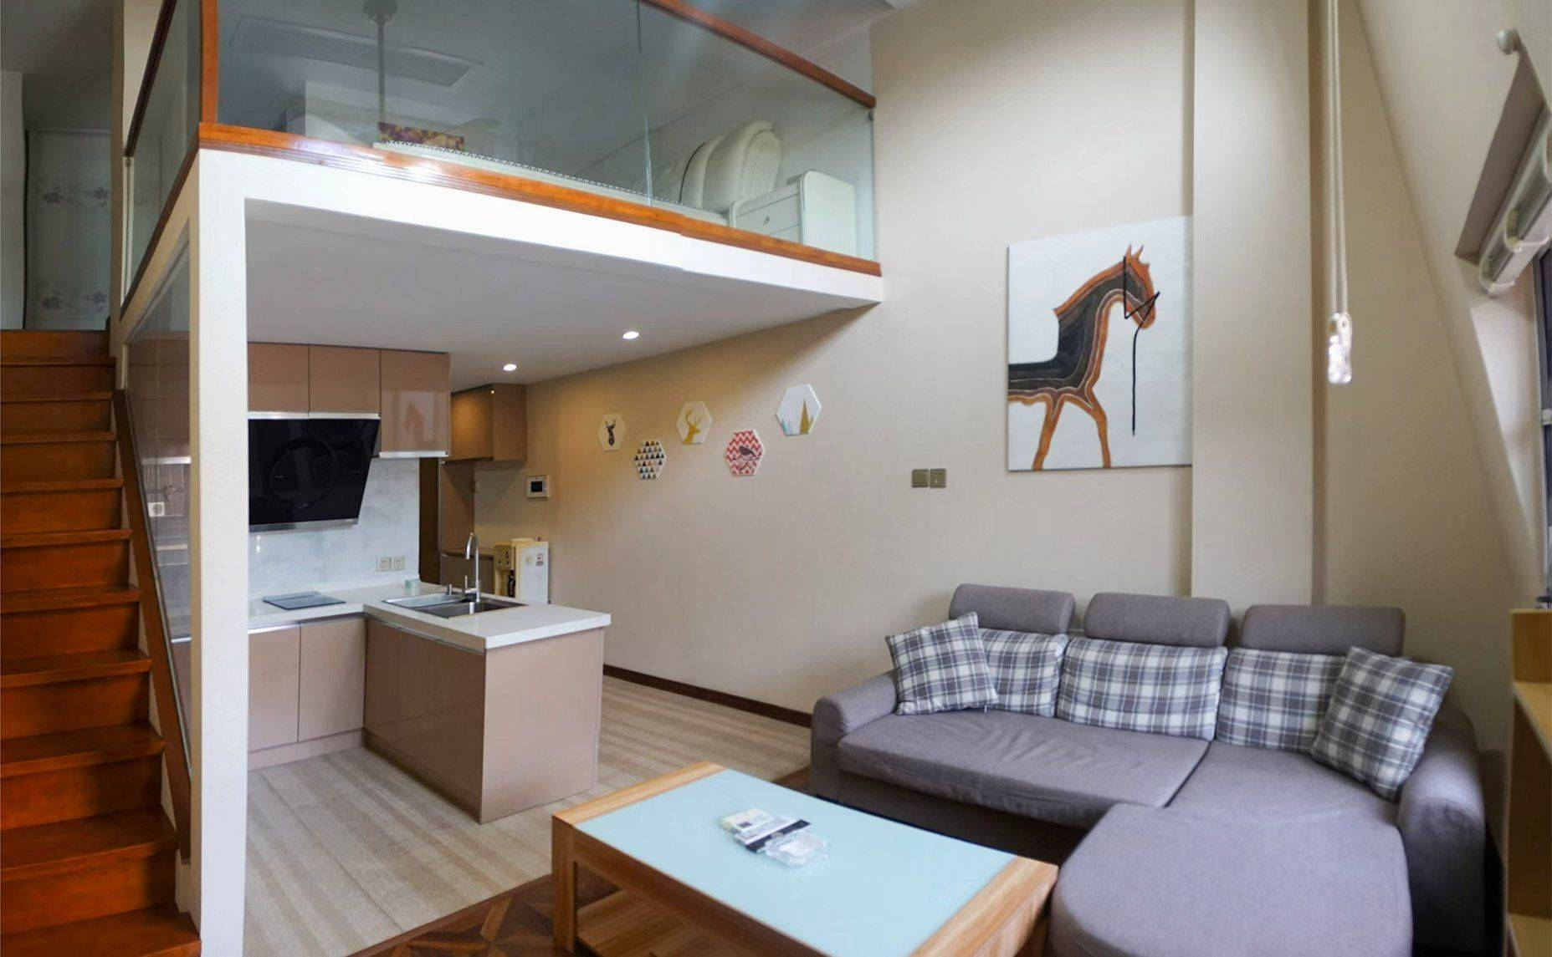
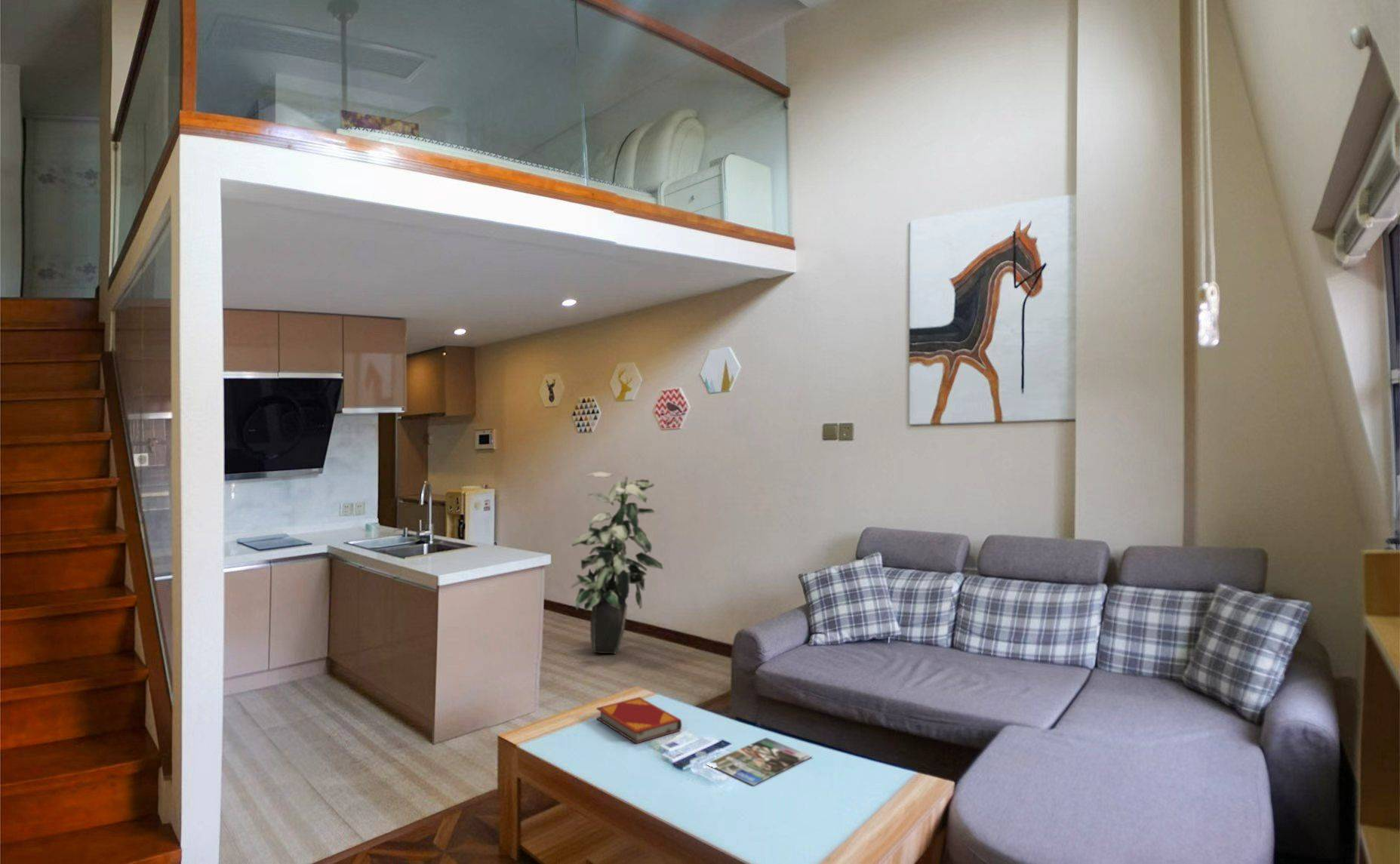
+ magazine [709,737,814,786]
+ hardback book [595,696,682,744]
+ indoor plant [570,471,664,654]
